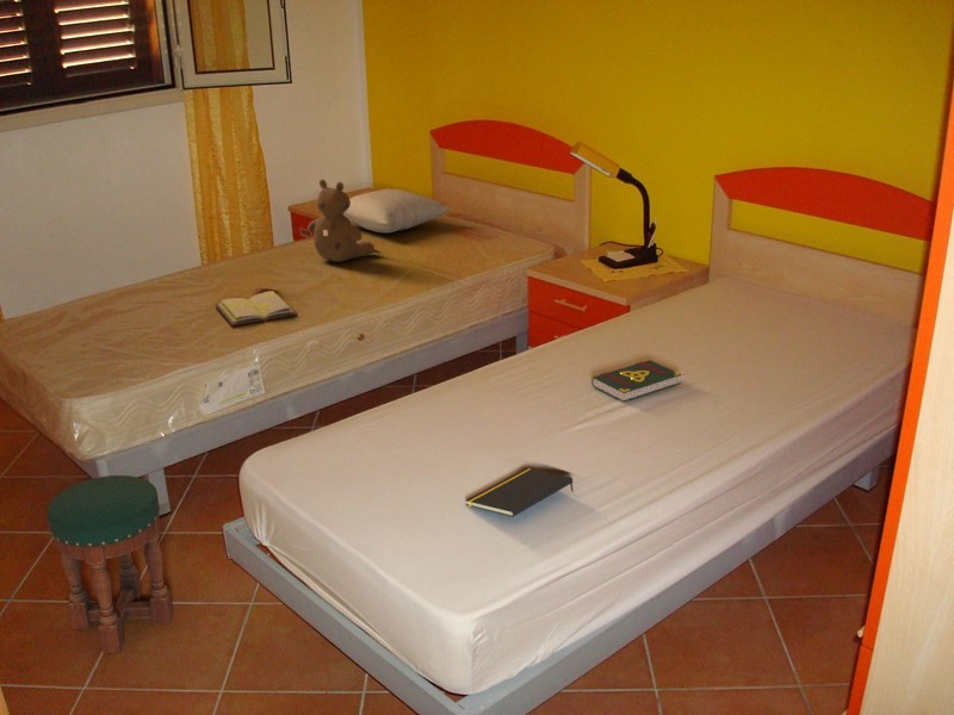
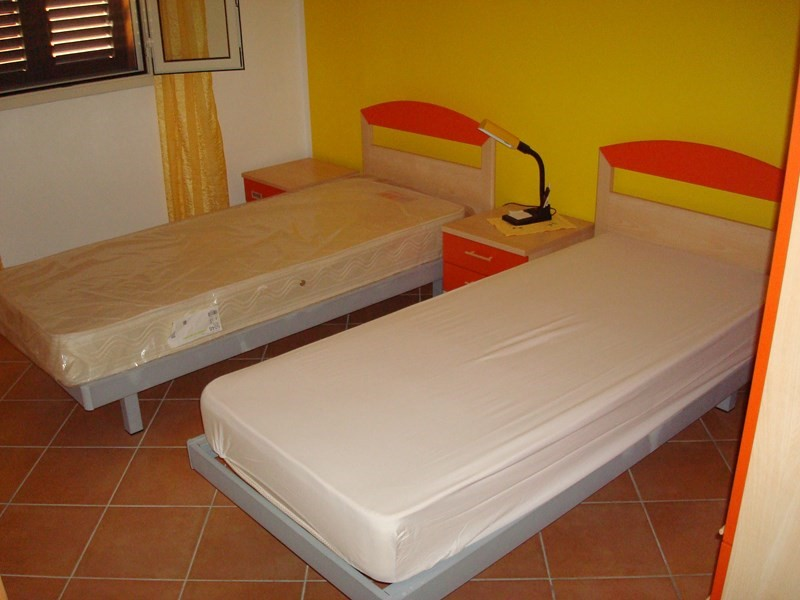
- diary [213,290,299,327]
- stool [45,474,174,654]
- notepad [464,467,574,518]
- book [591,359,682,404]
- pillow [343,187,452,234]
- teddy bear [306,179,376,263]
